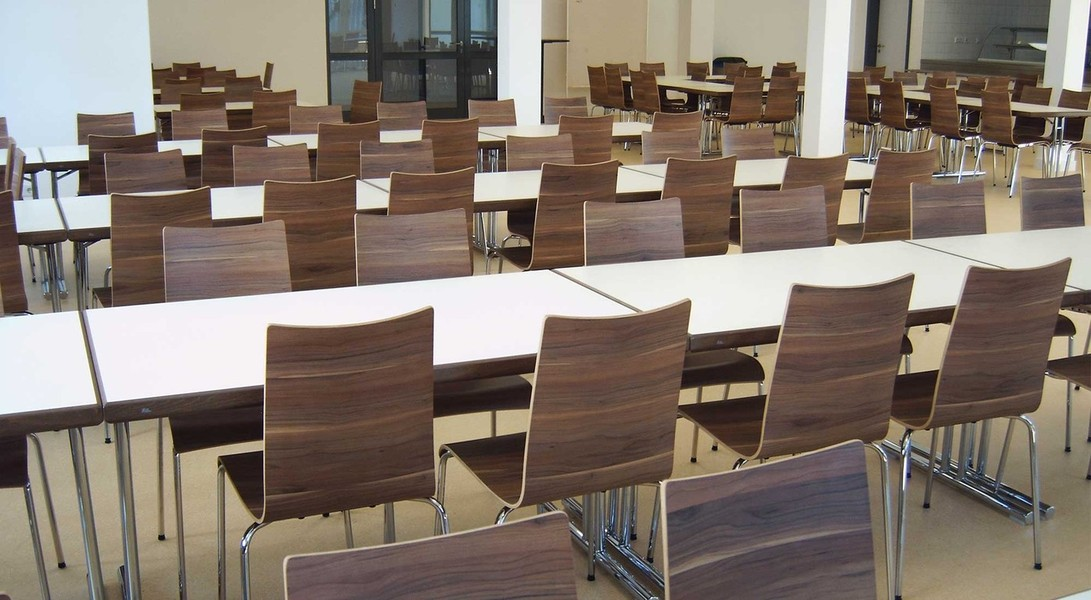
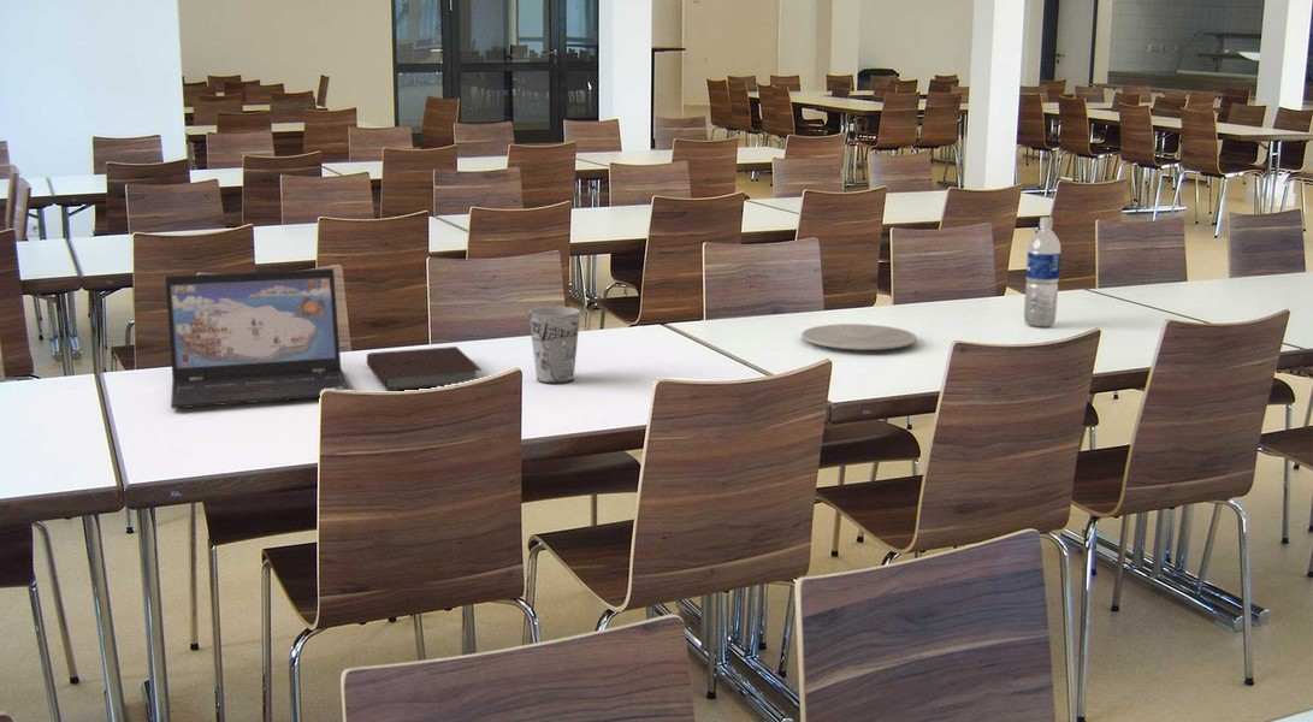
+ laptop [164,267,353,410]
+ notebook [366,345,483,392]
+ plate [800,322,918,351]
+ cup [527,306,581,385]
+ water bottle [1023,215,1061,329]
